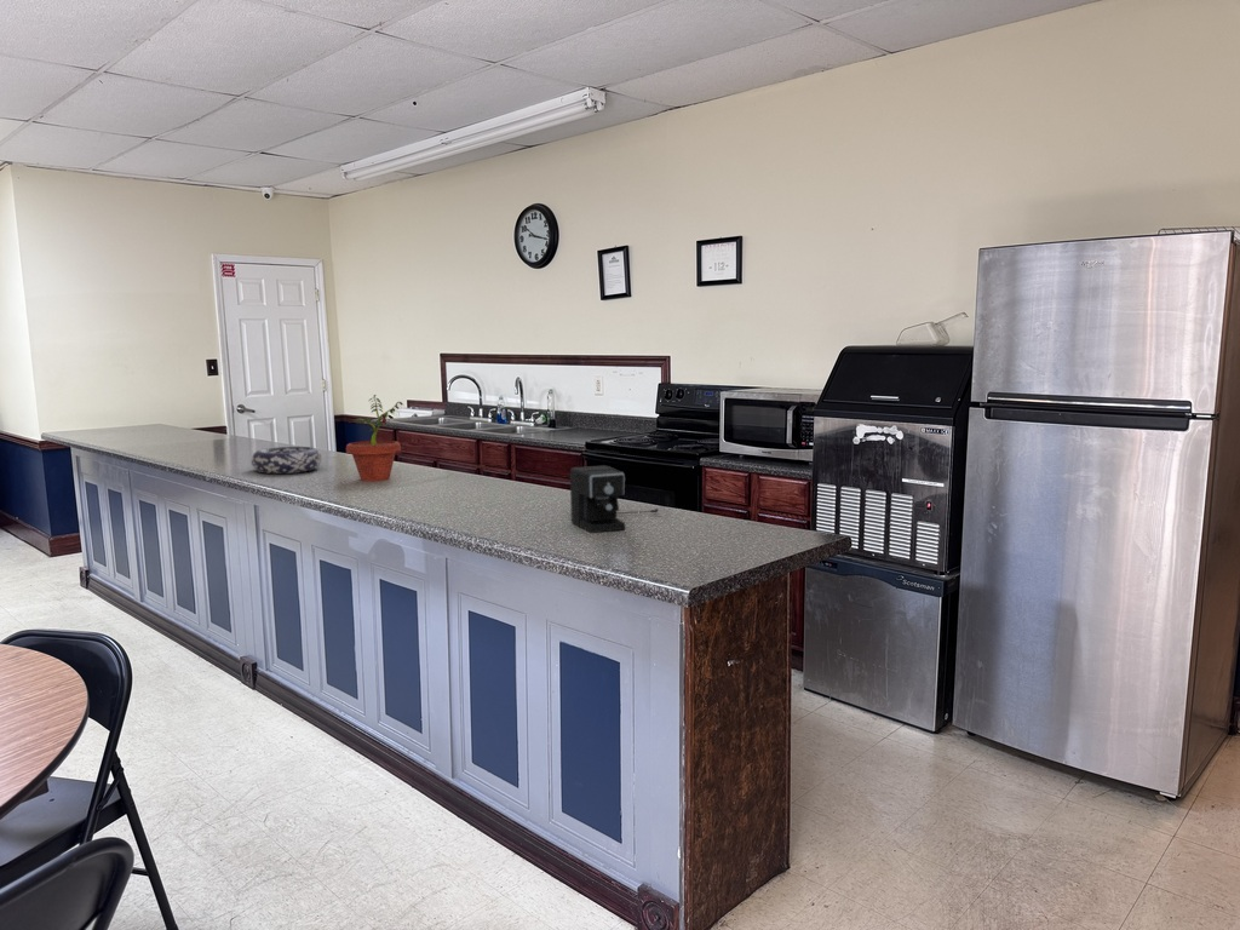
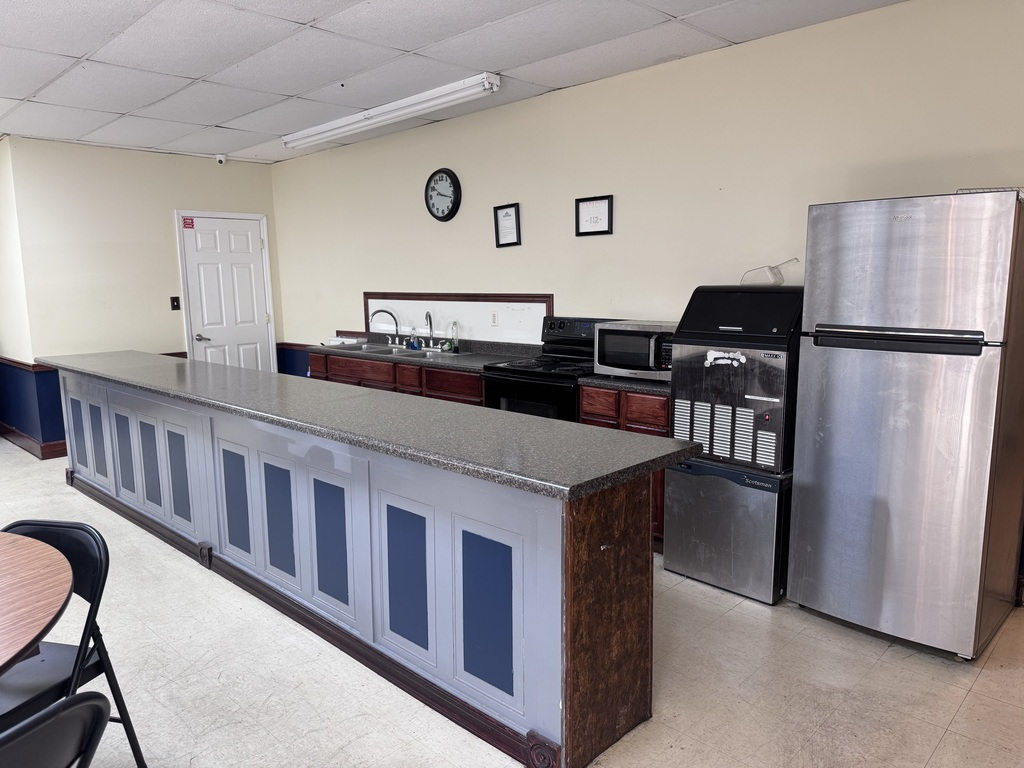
- decorative bowl [251,446,322,475]
- coffee maker [569,464,660,534]
- potted plant [345,394,404,482]
